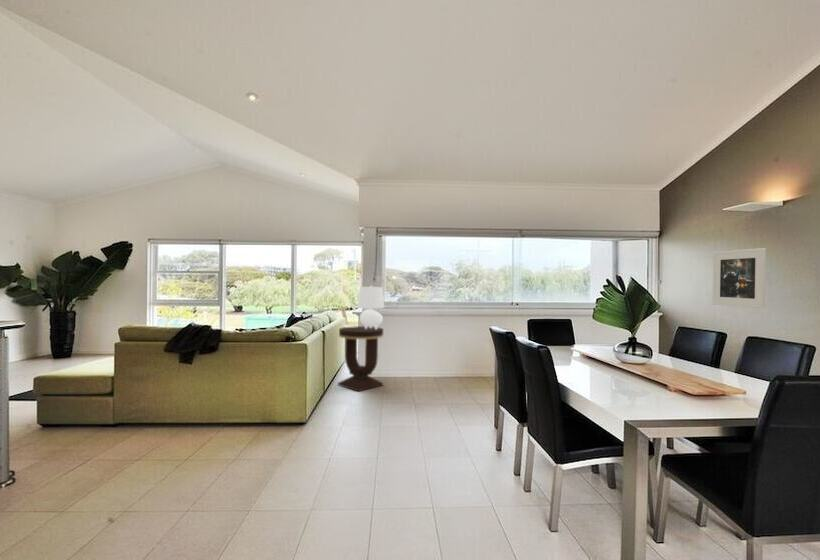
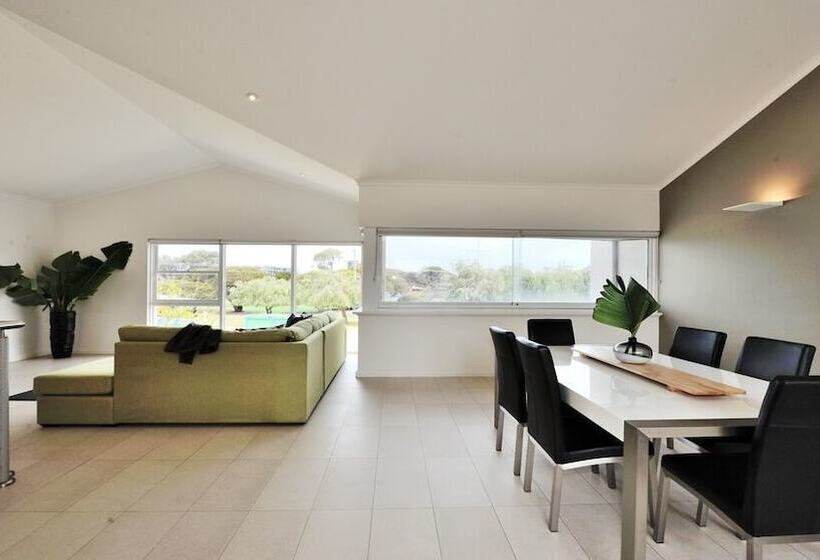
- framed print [712,247,767,309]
- table lamp [356,285,385,329]
- side table [337,325,384,393]
